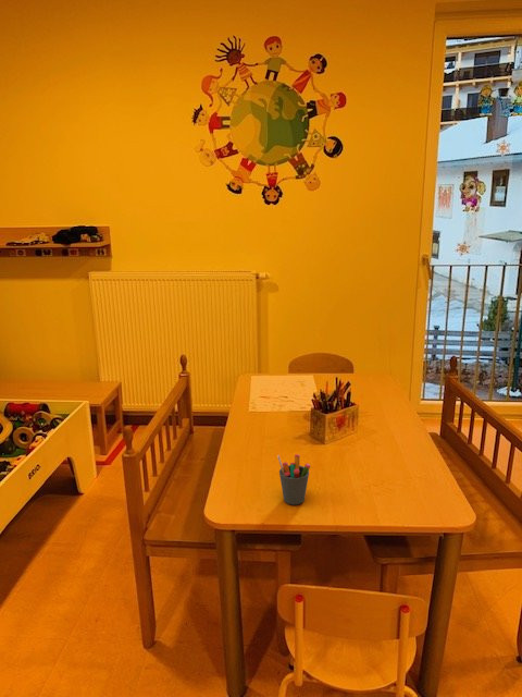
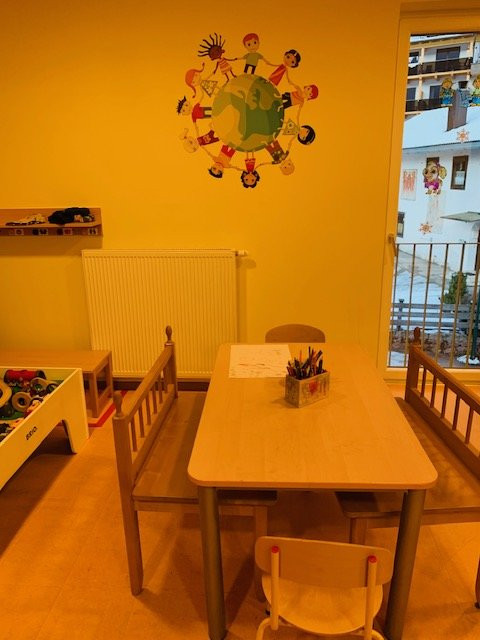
- pen holder [277,453,311,506]
